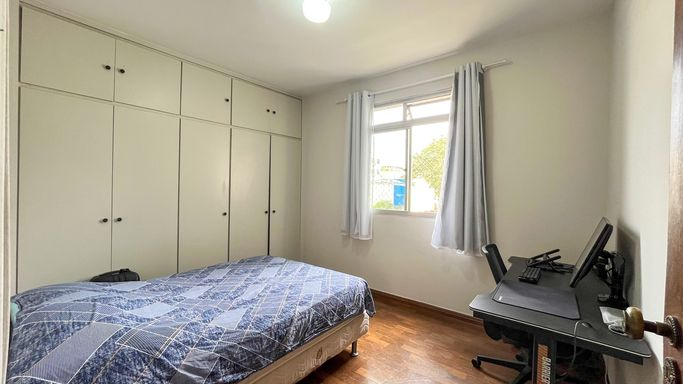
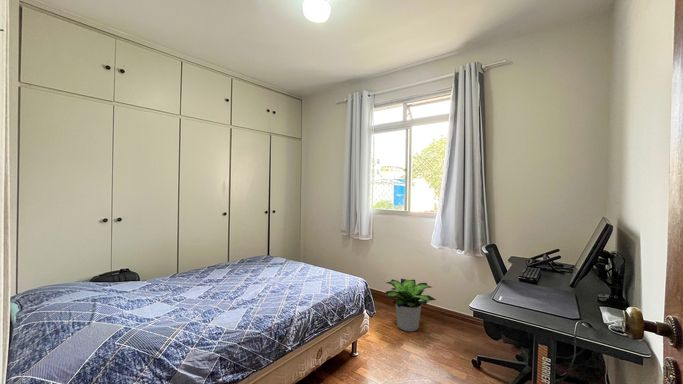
+ potted plant [385,278,437,332]
